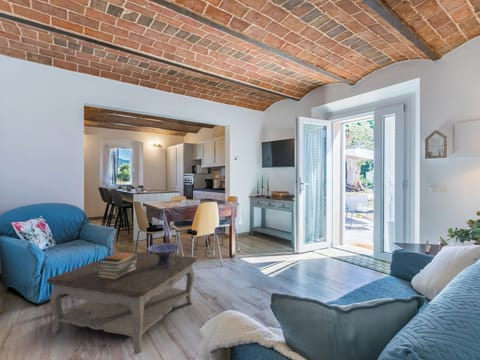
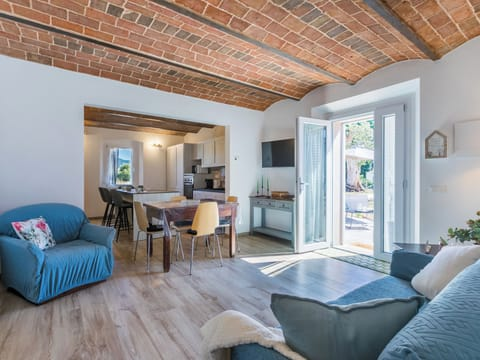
- coffee table [46,250,198,354]
- decorative bowl [146,242,182,268]
- book stack [98,250,140,279]
